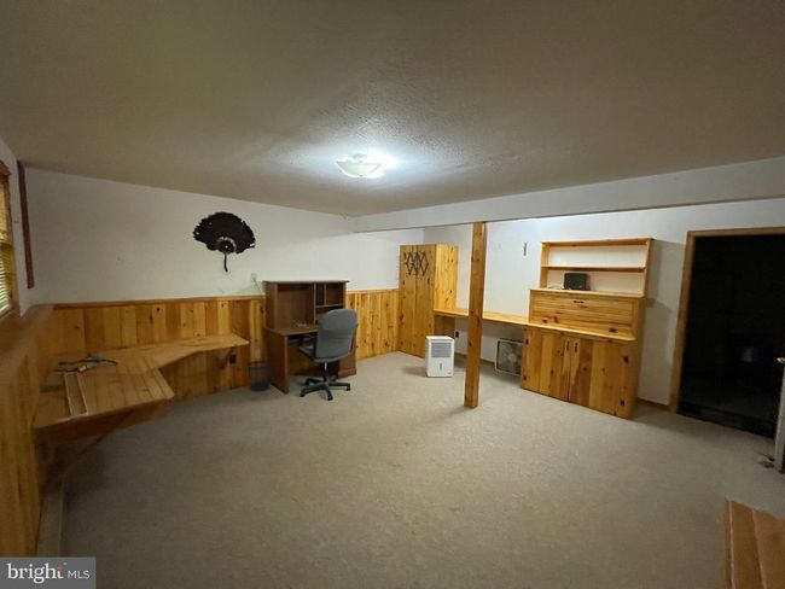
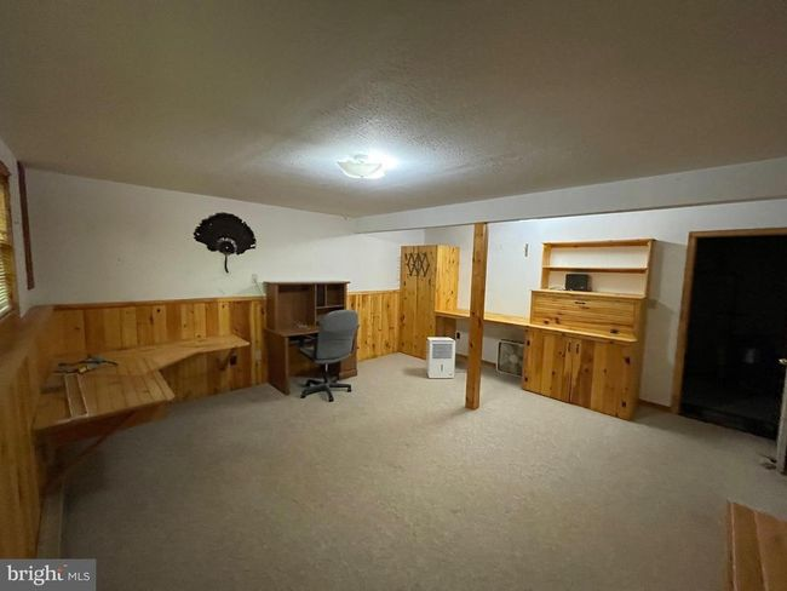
- wastebasket [246,360,274,392]
